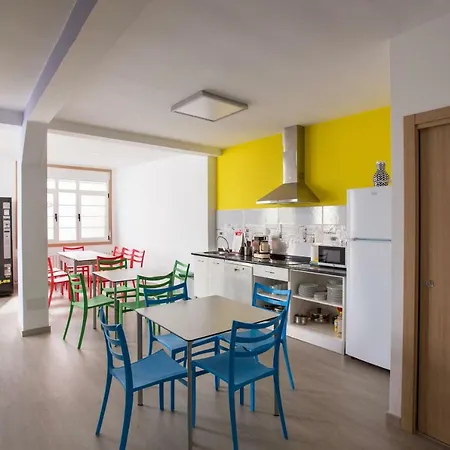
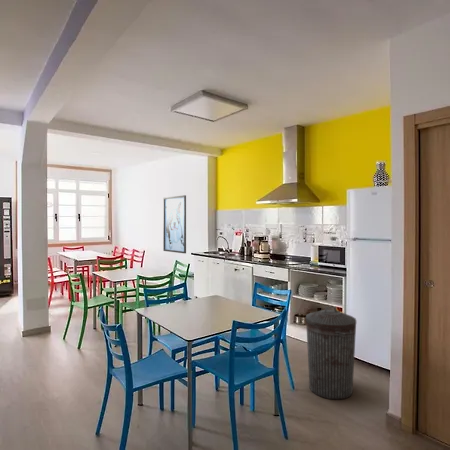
+ trash can [305,306,357,400]
+ wall art [162,194,187,254]
